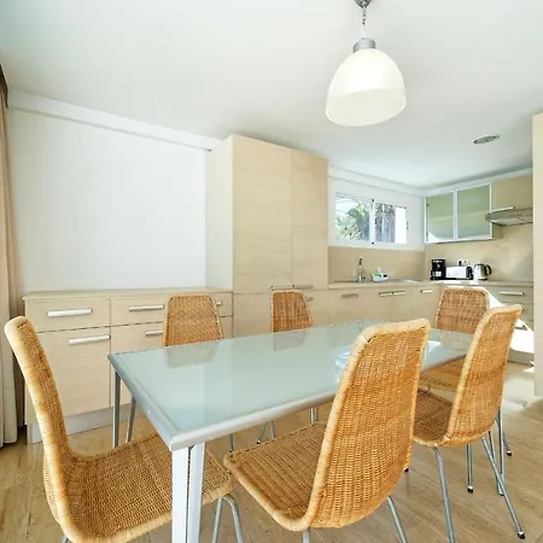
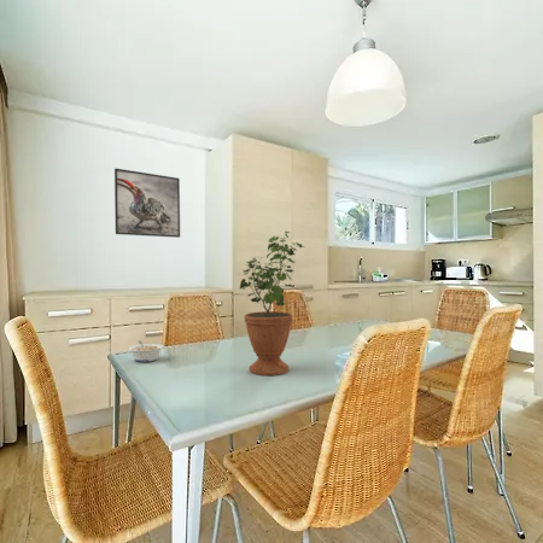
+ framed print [113,168,181,239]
+ potted plant [239,230,306,376]
+ legume [128,340,164,363]
